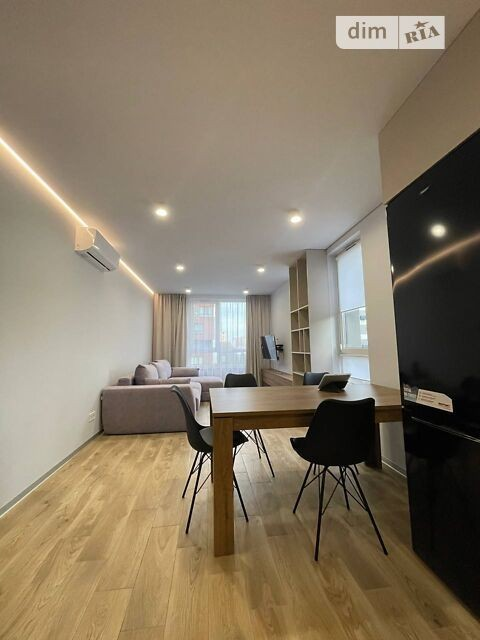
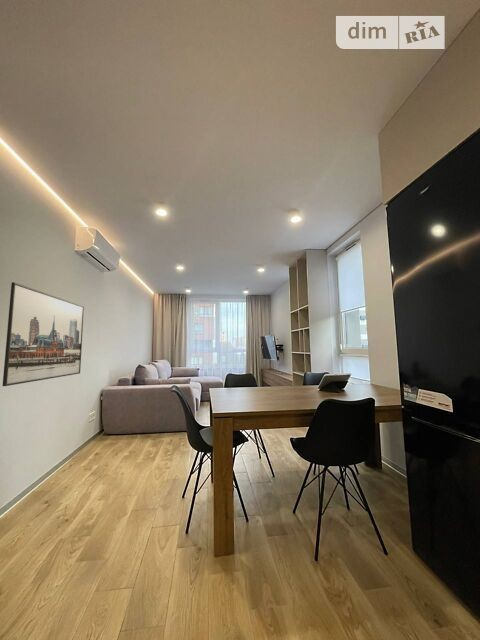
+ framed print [2,281,85,387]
